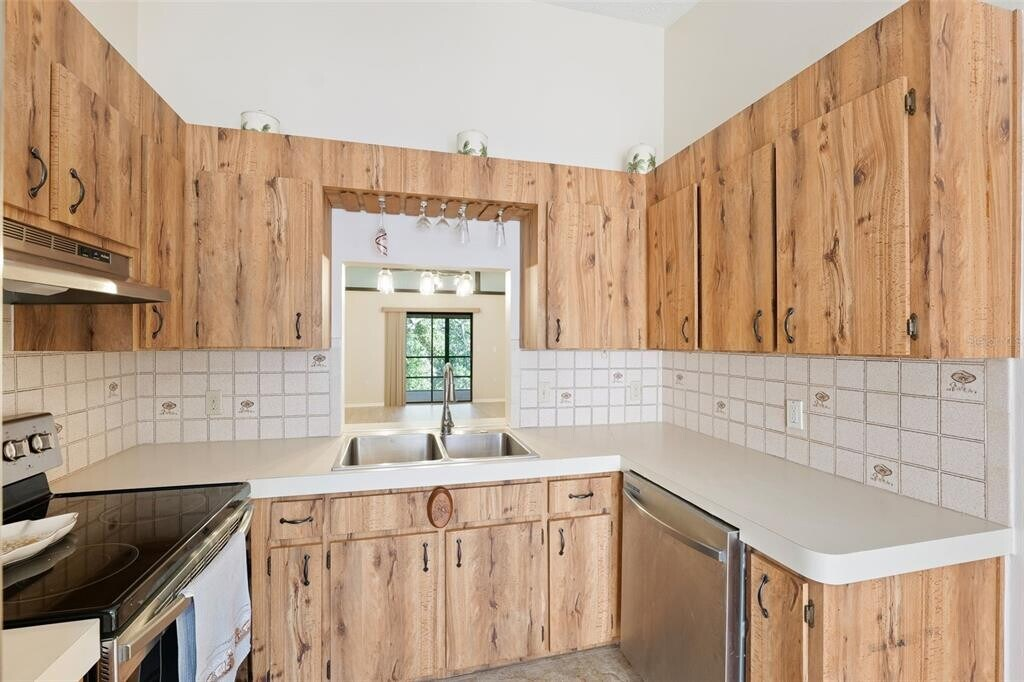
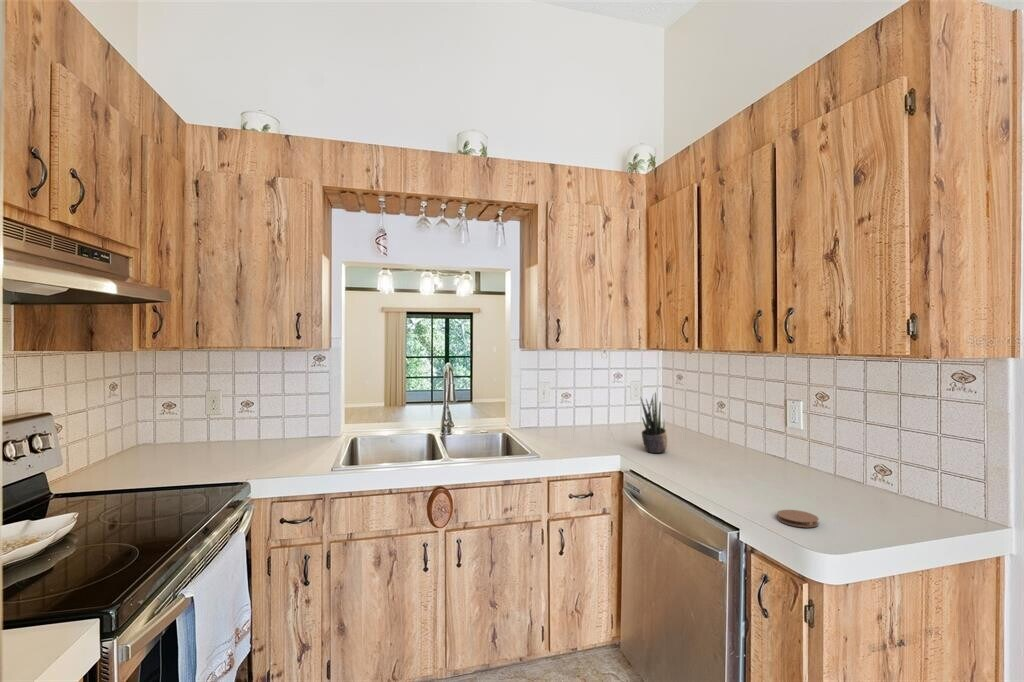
+ coaster [776,509,820,528]
+ potted plant [639,391,668,454]
